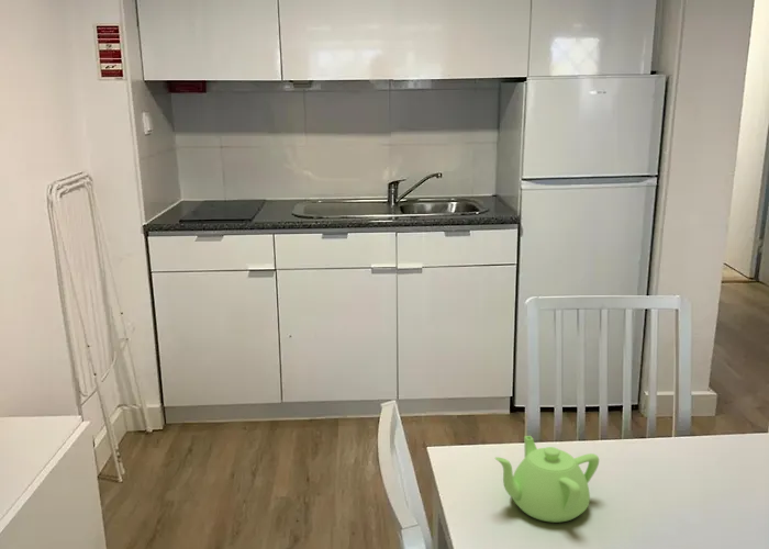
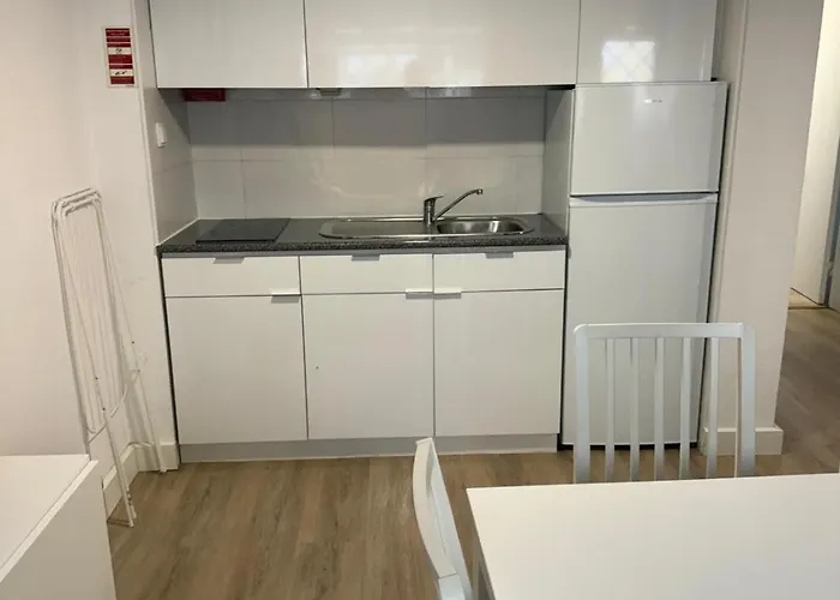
- teapot [494,435,600,524]
